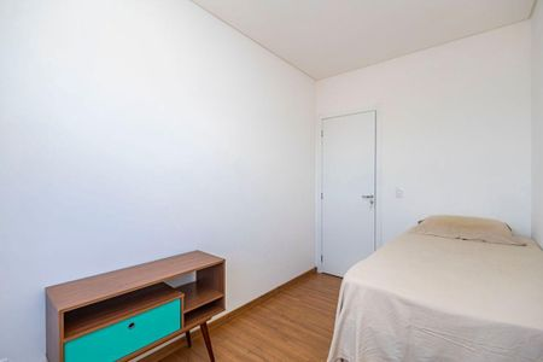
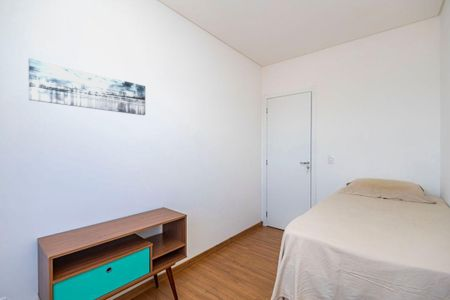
+ wall art [27,57,146,116]
